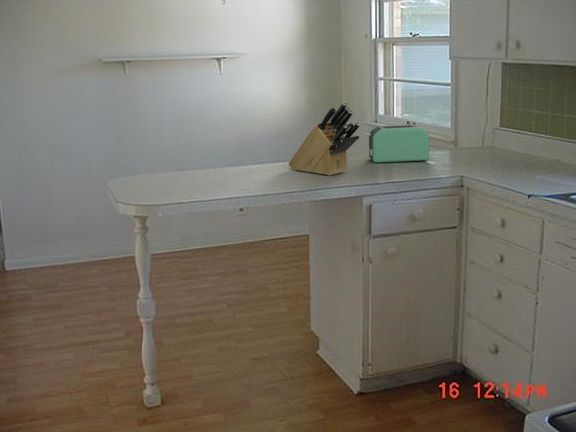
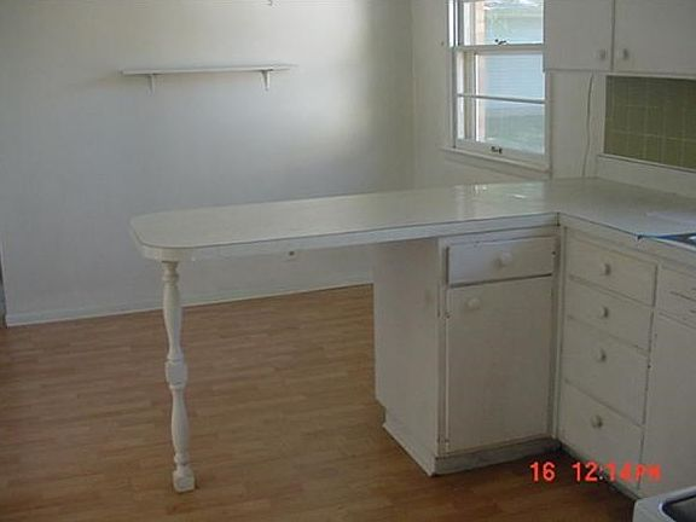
- toaster [364,123,430,164]
- knife block [288,101,361,177]
